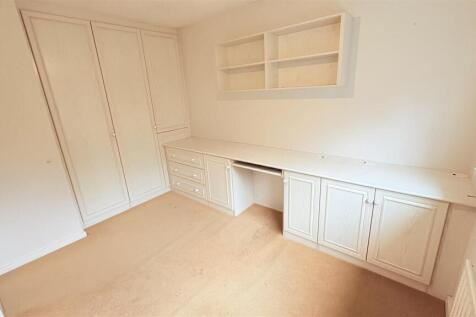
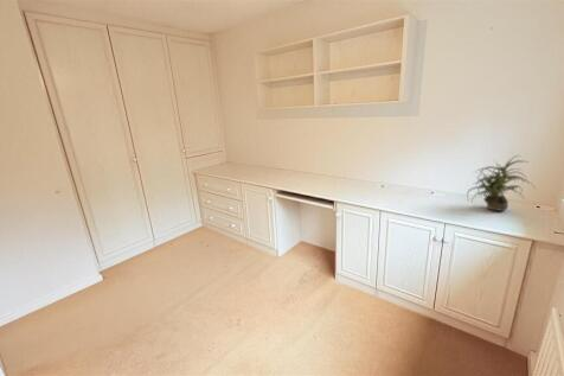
+ potted plant [466,154,537,212]
